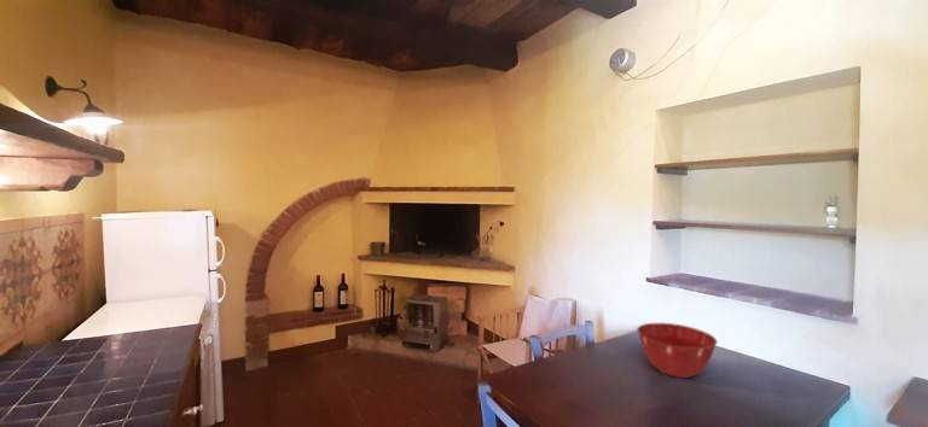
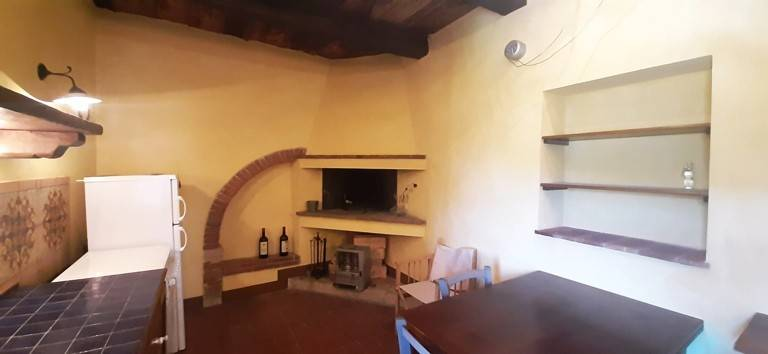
- mixing bowl [636,322,719,379]
